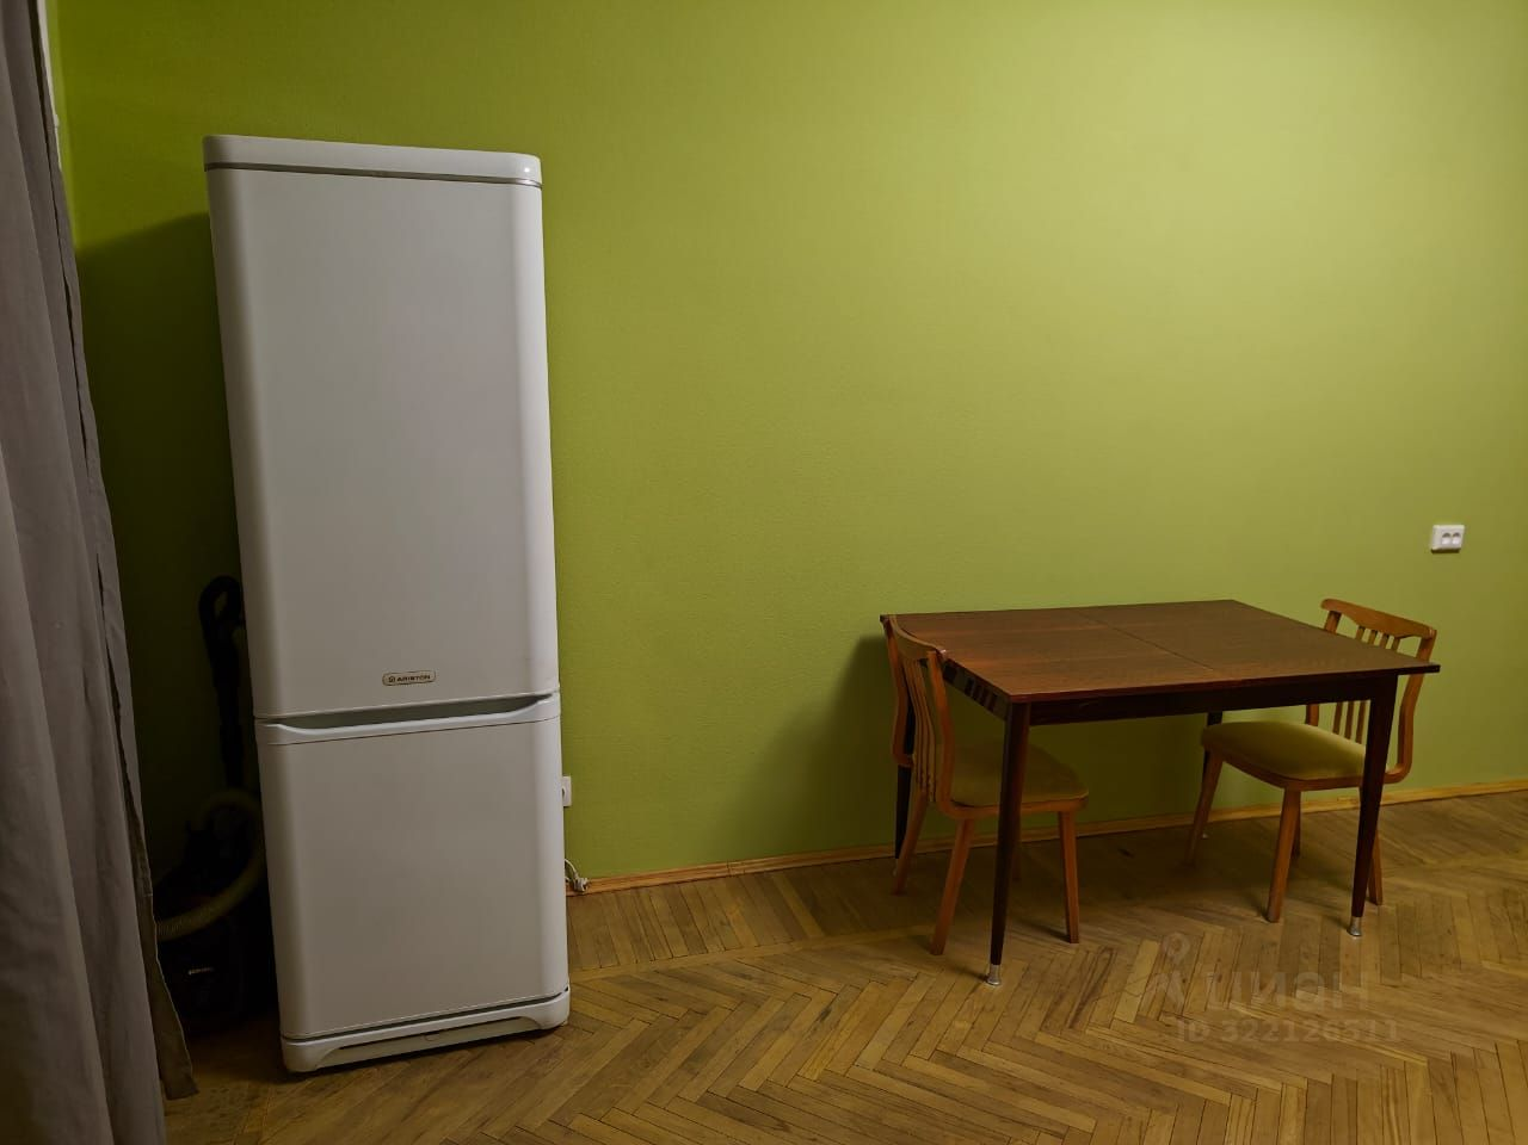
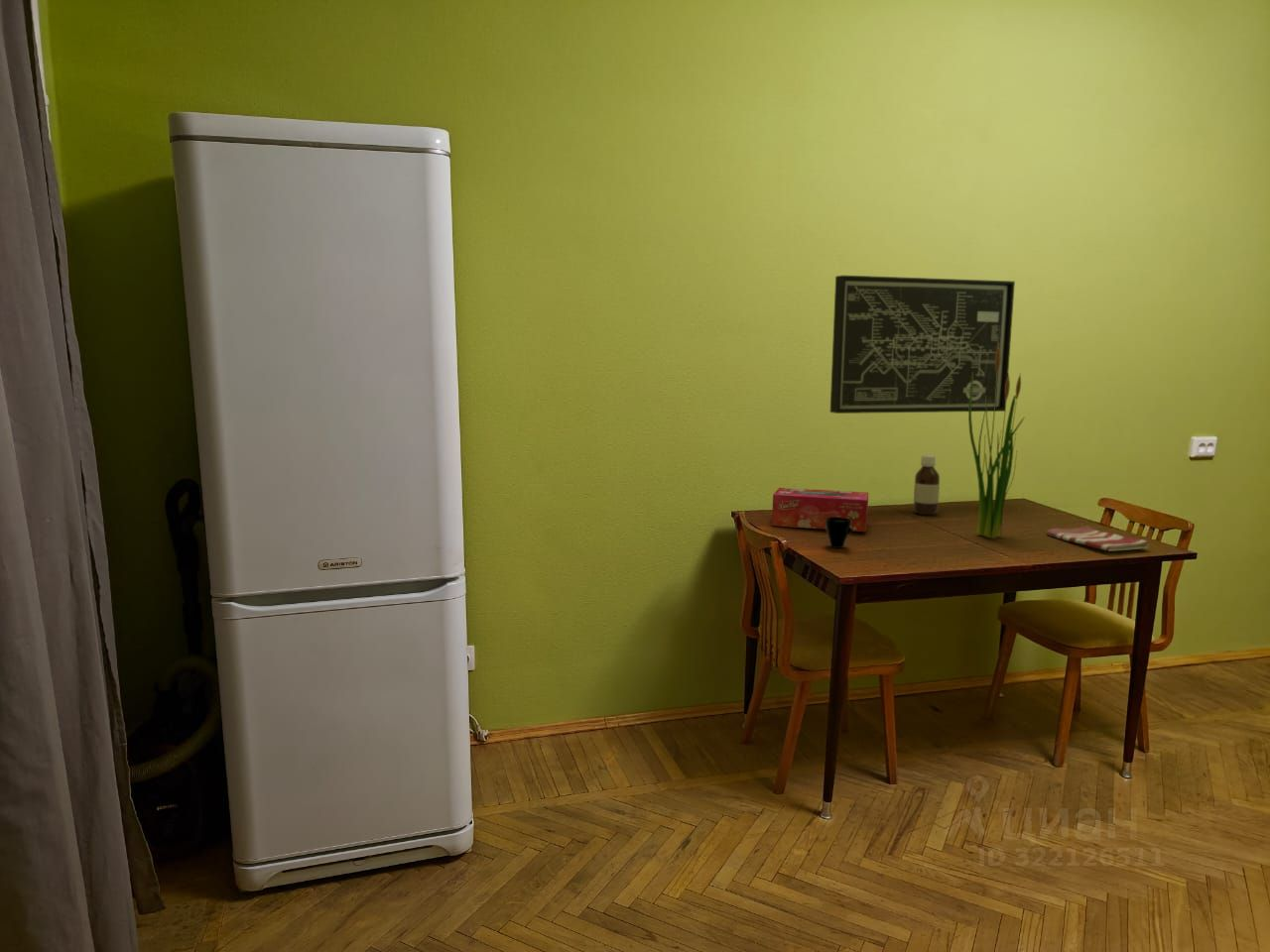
+ wall art [829,275,1016,415]
+ cup [825,517,853,549]
+ dish towel [1045,525,1149,552]
+ plant [967,342,1025,538]
+ bottle [913,454,941,516]
+ tissue box [771,487,869,533]
